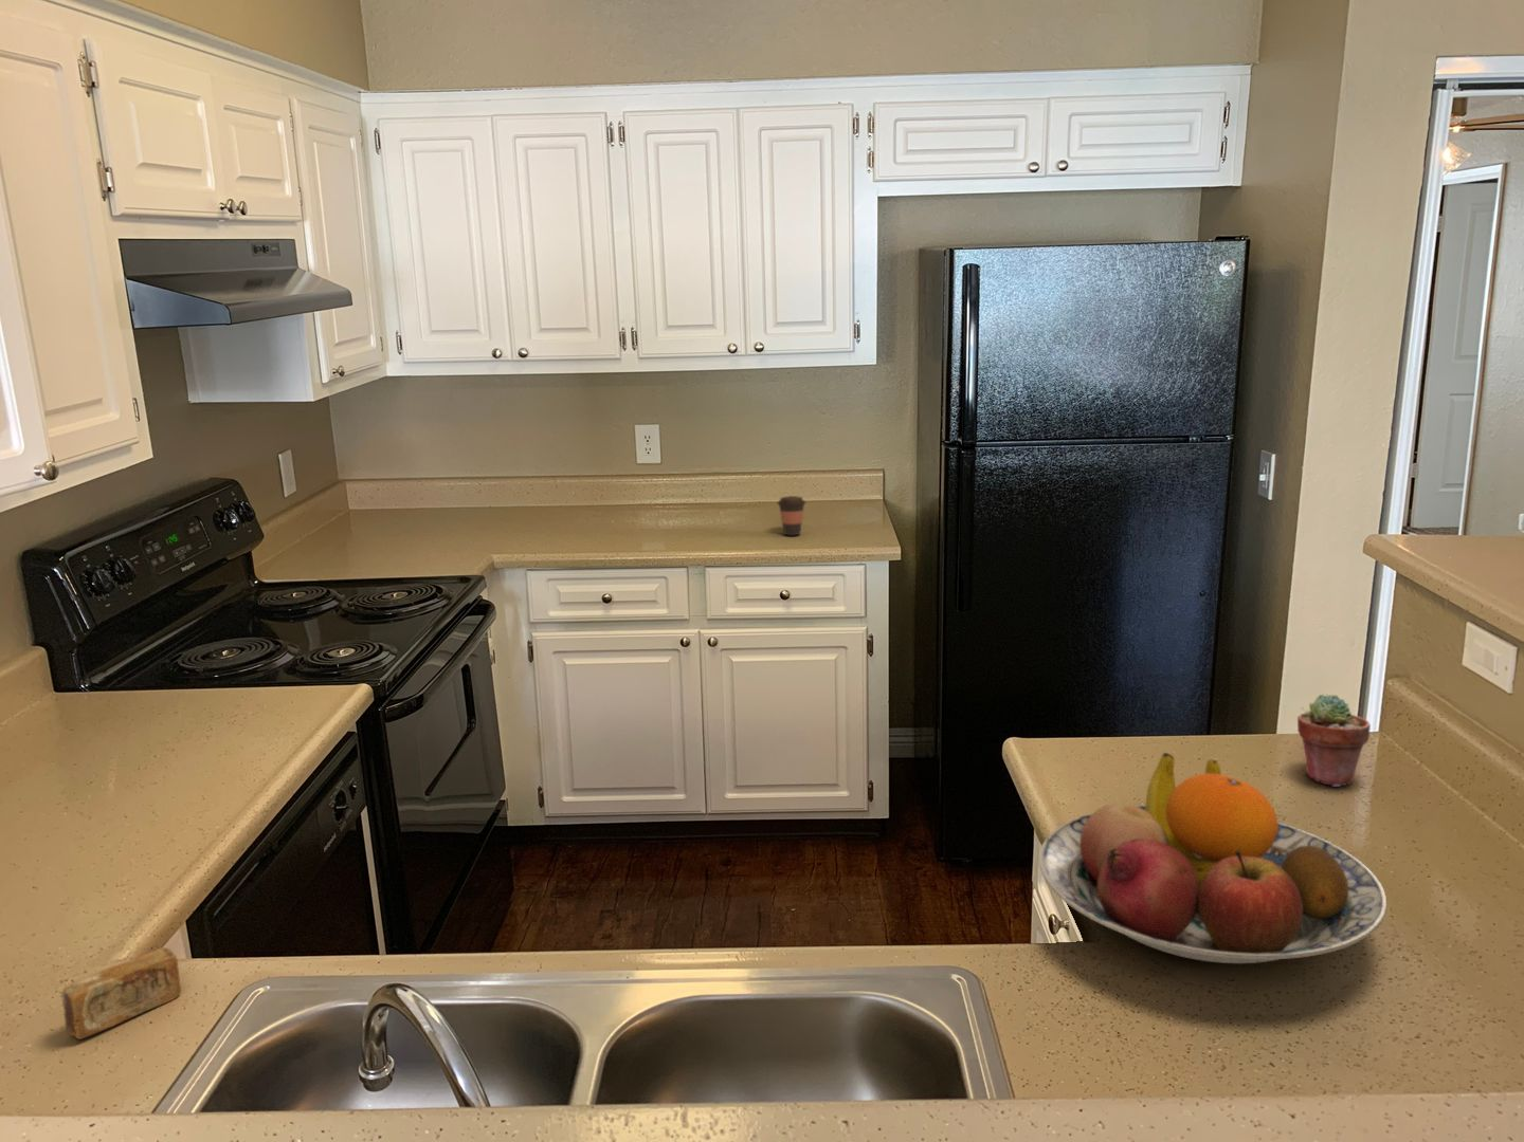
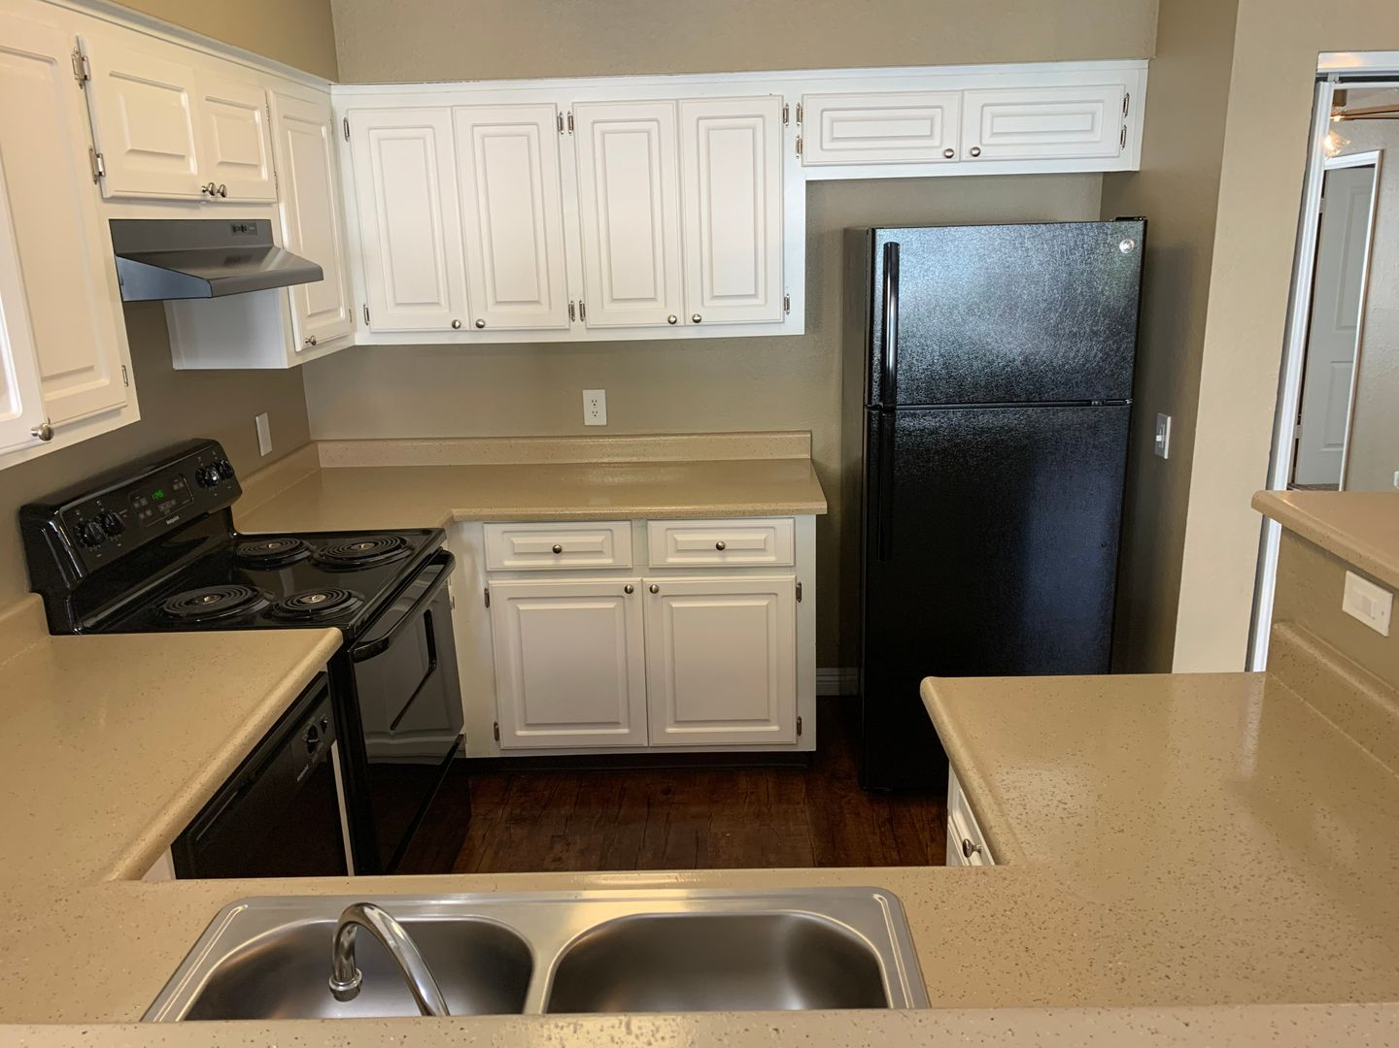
- fruit bowl [1038,752,1387,964]
- potted succulent [1296,693,1372,788]
- soap bar [60,946,182,1040]
- coffee cup [775,495,806,536]
